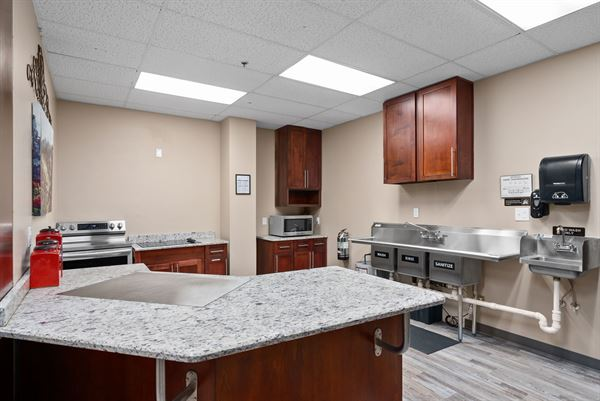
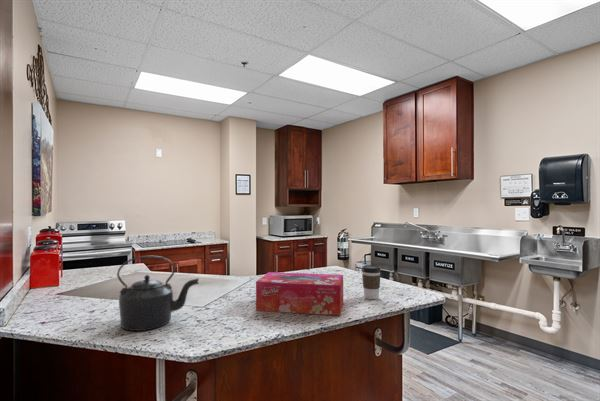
+ kettle [116,255,200,332]
+ coffee cup [361,264,382,300]
+ tissue box [255,271,344,316]
